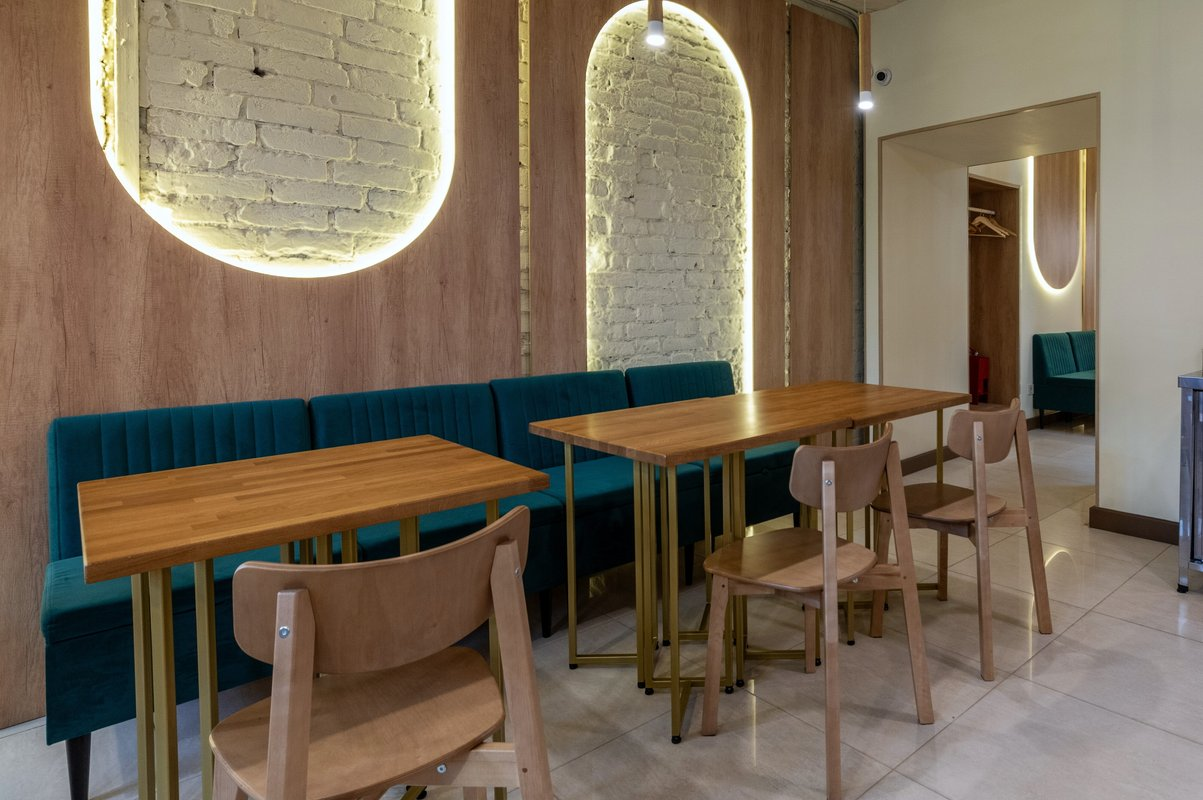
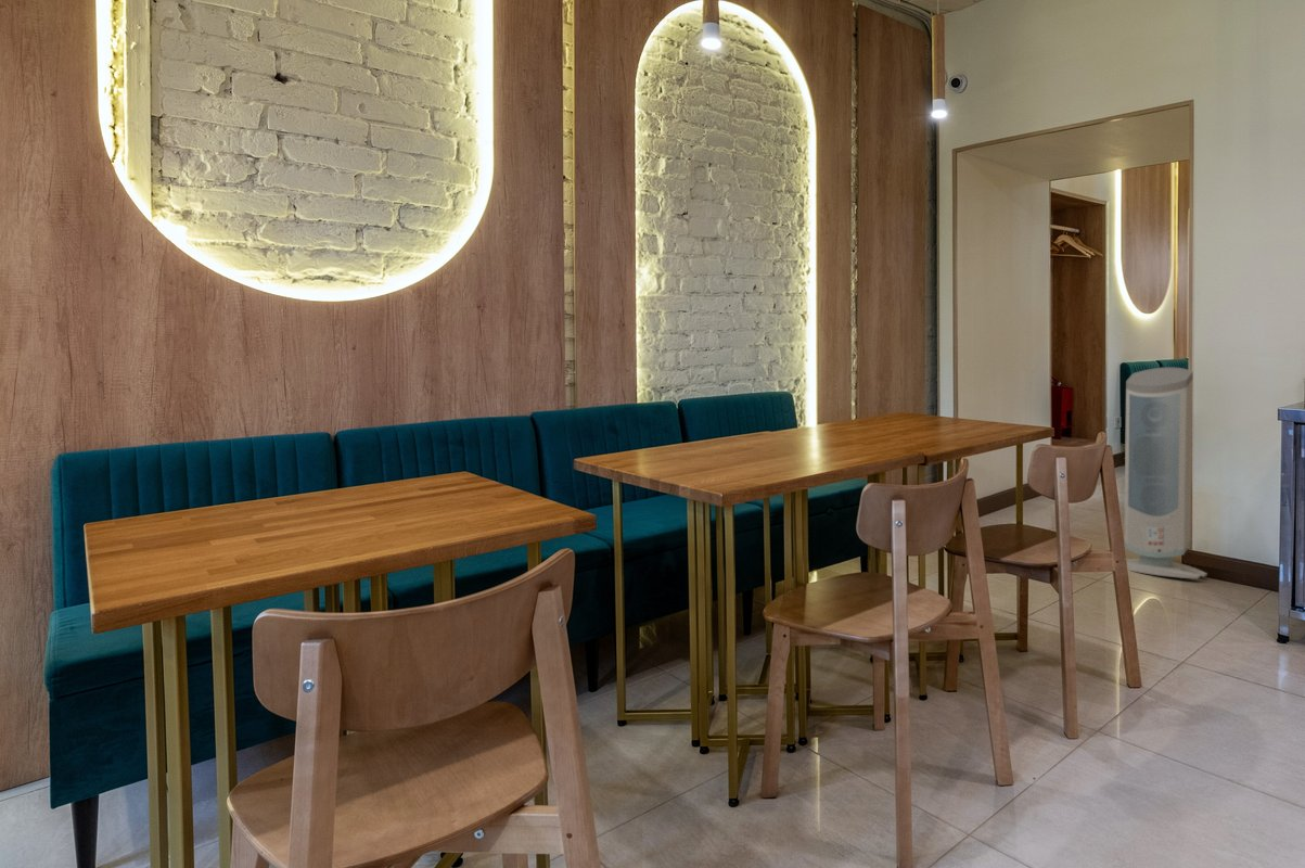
+ air purifier [1123,367,1208,579]
